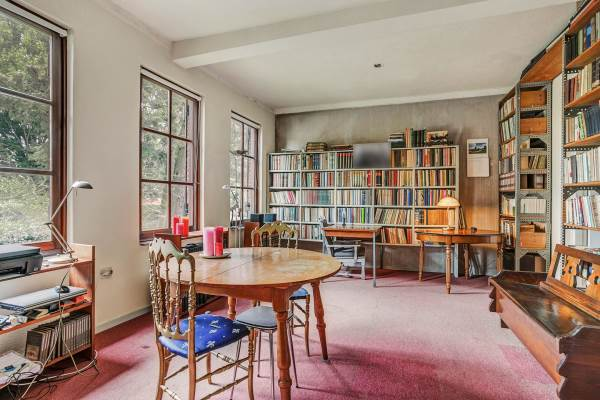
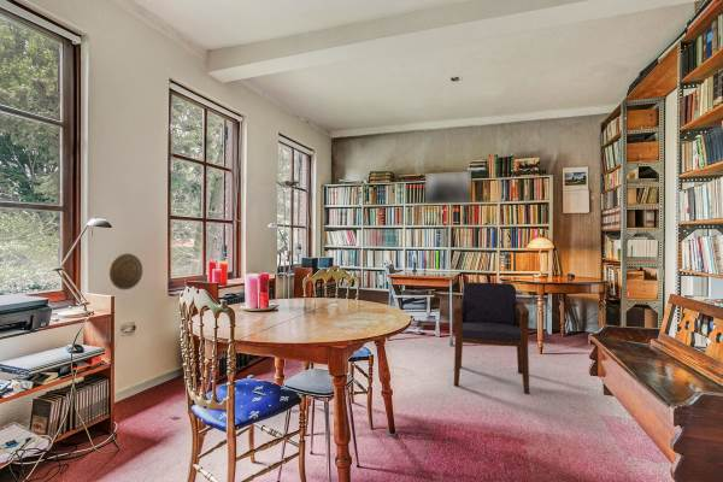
+ armchair [453,281,530,395]
+ decorative plate [107,252,143,290]
